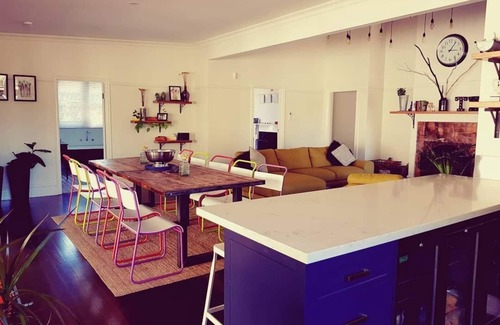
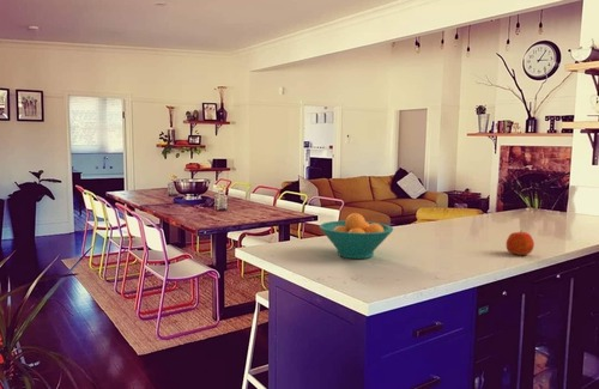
+ apple [504,231,536,256]
+ fruit bowl [319,212,394,260]
